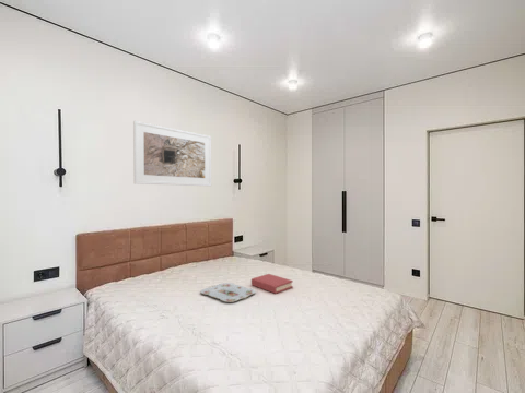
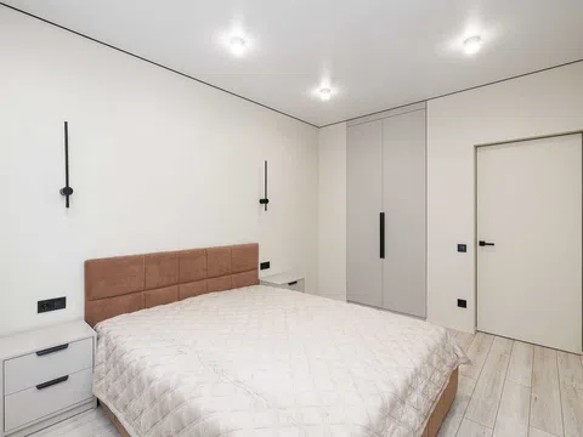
- hardback book [250,273,294,295]
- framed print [132,120,212,187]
- serving tray [199,282,257,303]
